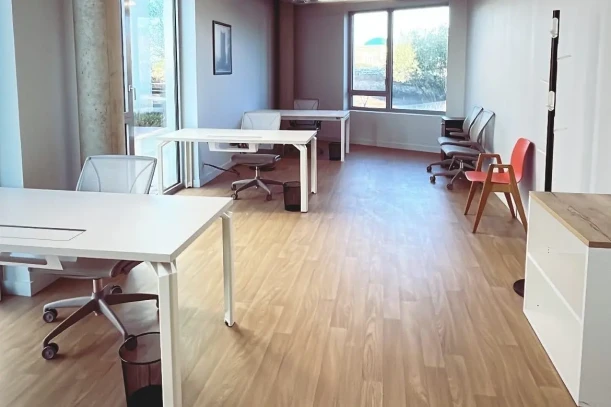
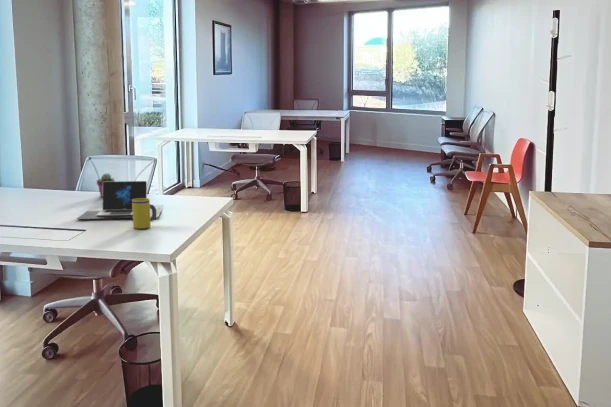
+ potted succulent [96,173,116,197]
+ laptop [76,180,164,220]
+ mug [132,197,157,230]
